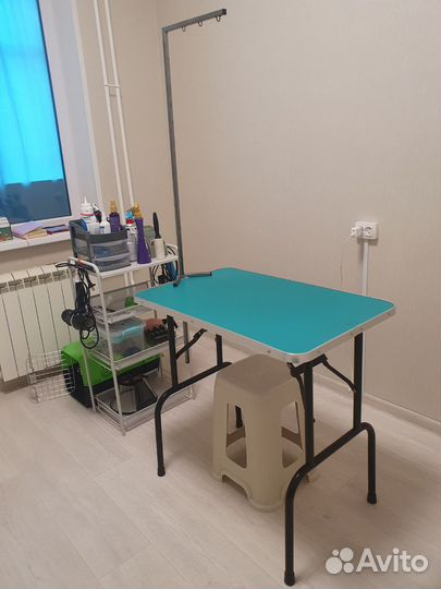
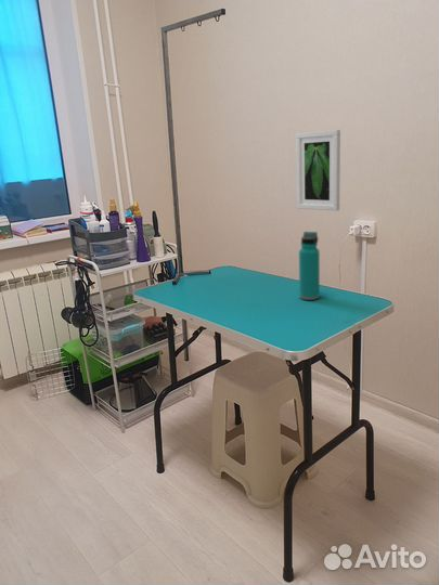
+ water bottle [298,231,321,301]
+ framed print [295,129,341,212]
